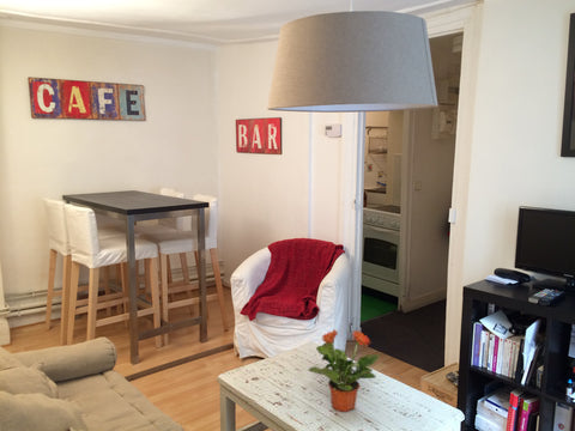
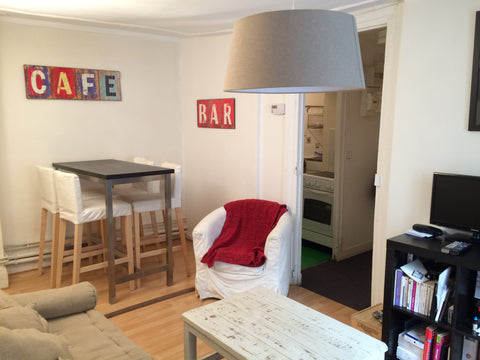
- potted plant [308,328,380,413]
